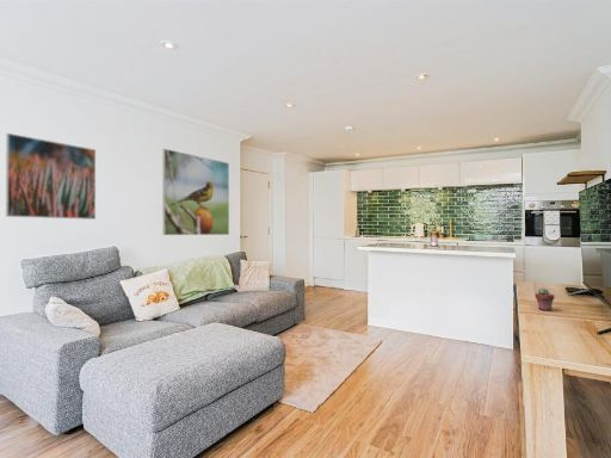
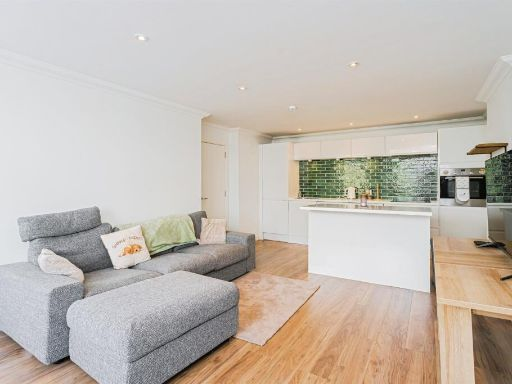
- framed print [5,132,97,221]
- potted succulent [533,287,556,311]
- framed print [161,148,230,236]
